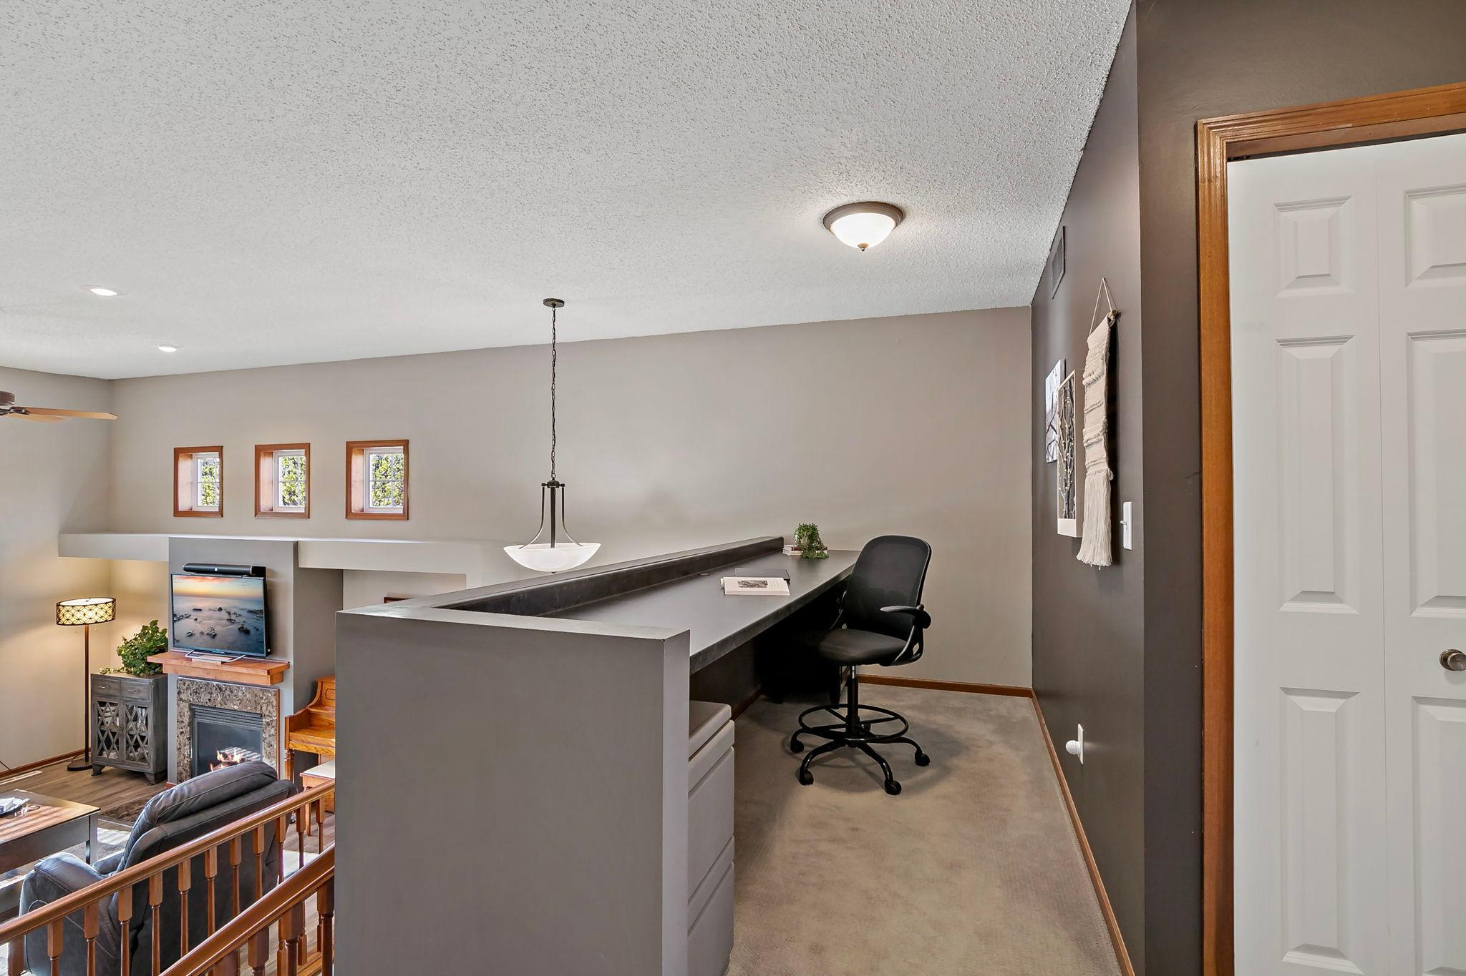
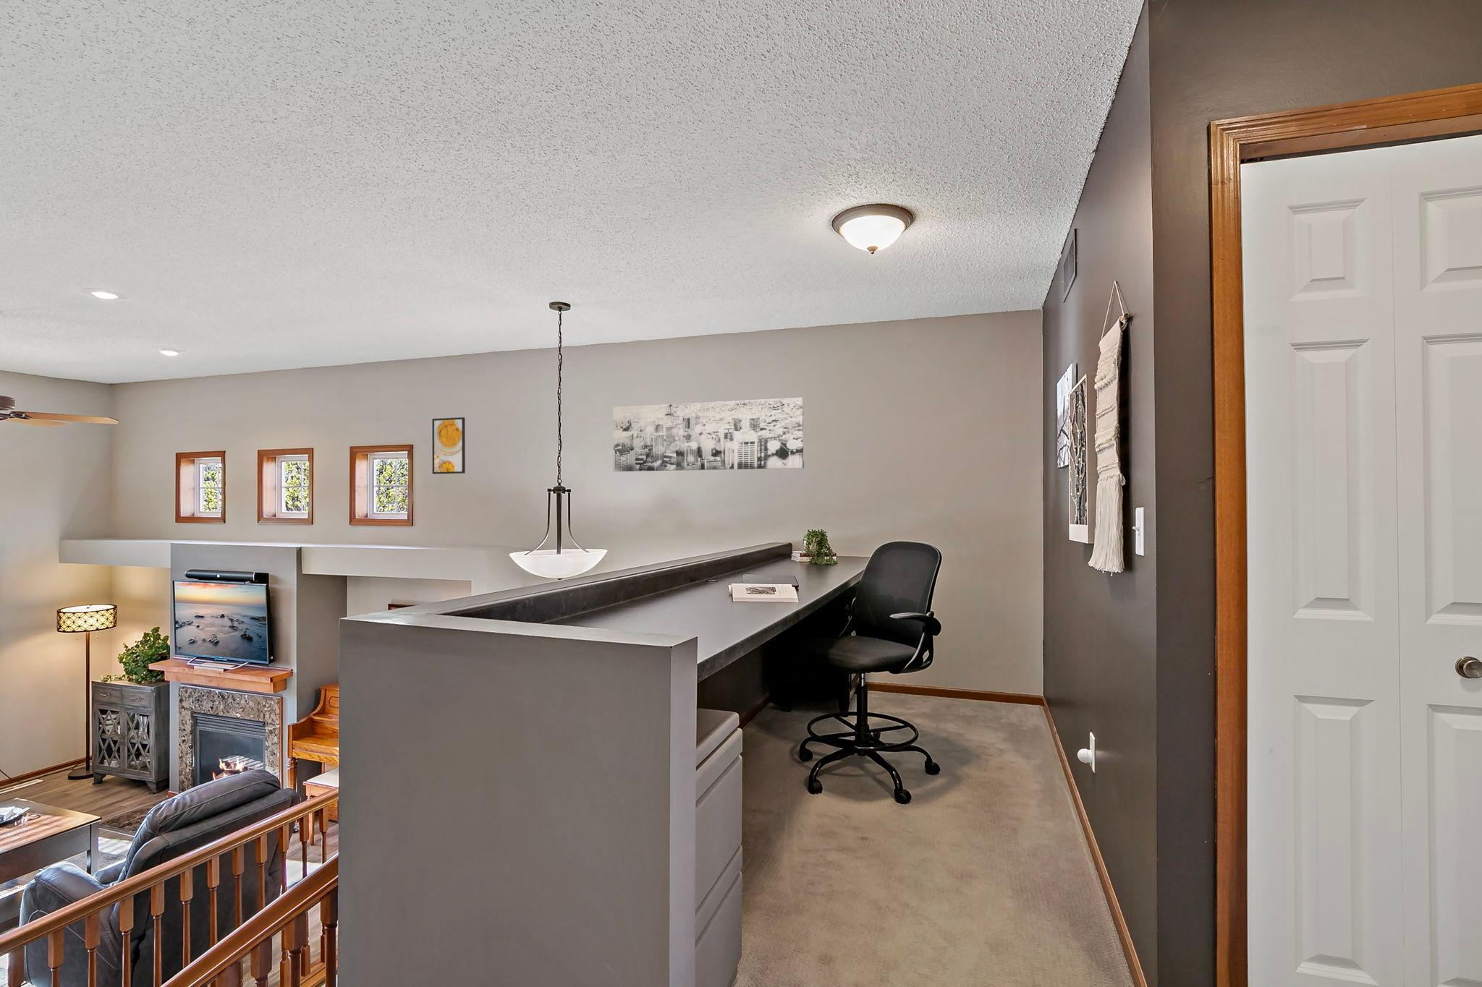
+ wall art [613,397,804,473]
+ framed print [431,416,466,475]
